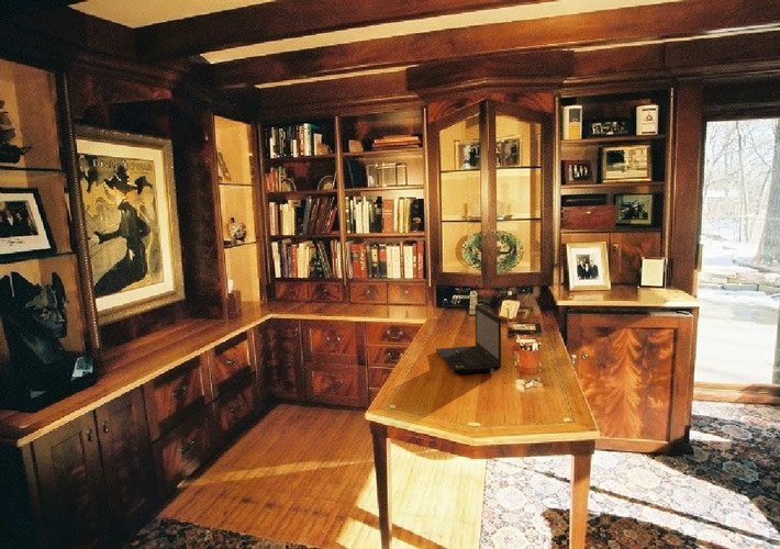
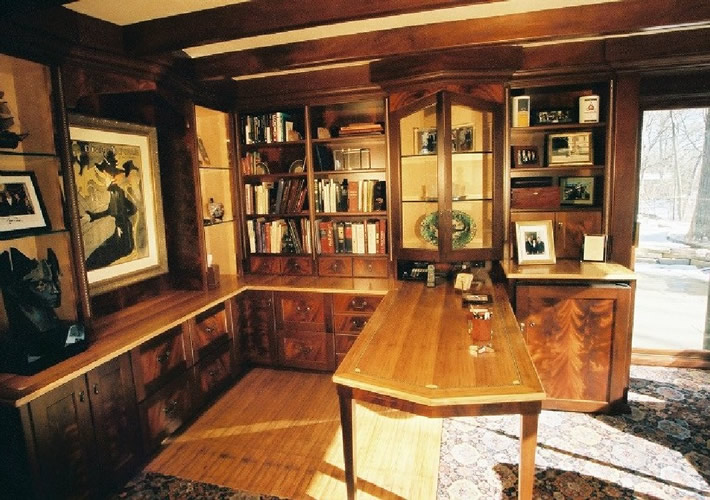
- laptop [435,303,502,376]
